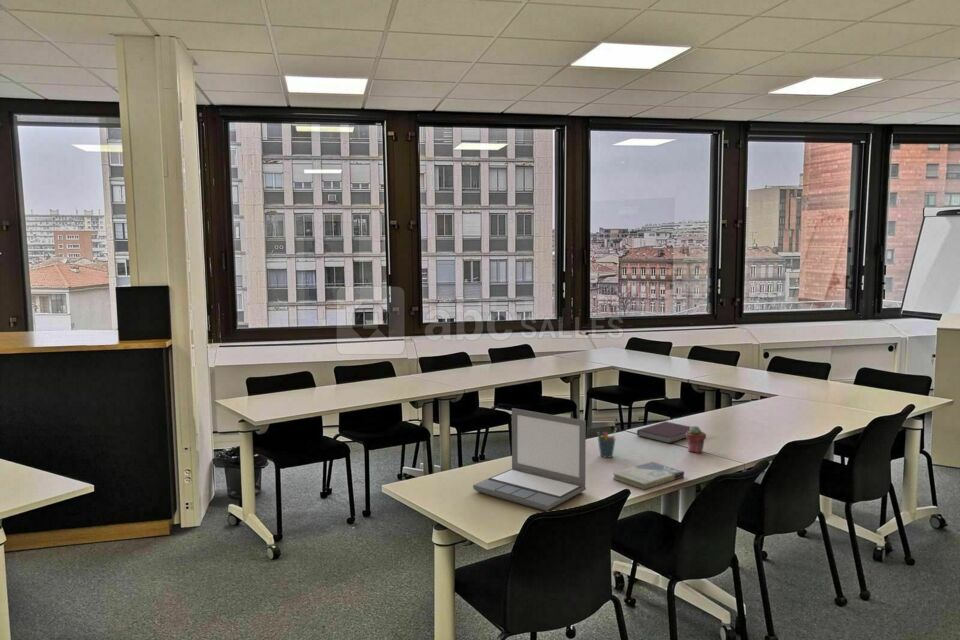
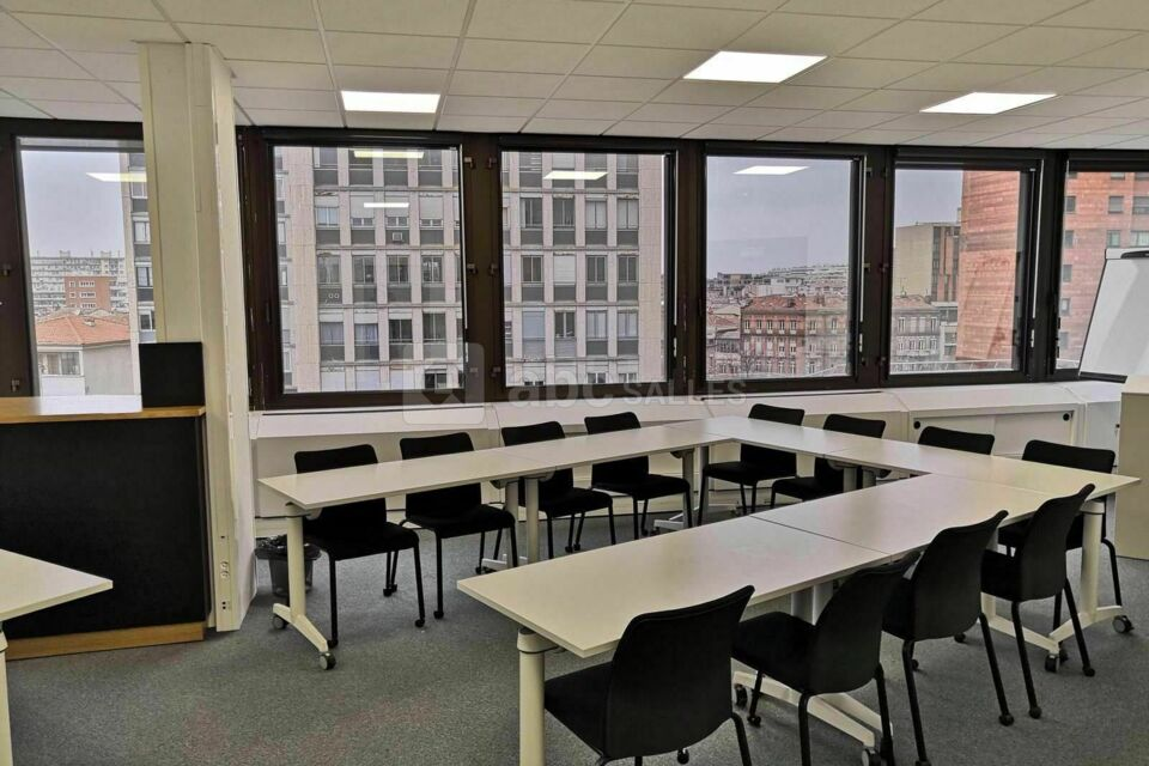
- notebook [636,421,691,444]
- potted succulent [686,425,707,454]
- pen holder [596,428,618,459]
- laptop [472,407,587,512]
- book [612,461,685,490]
